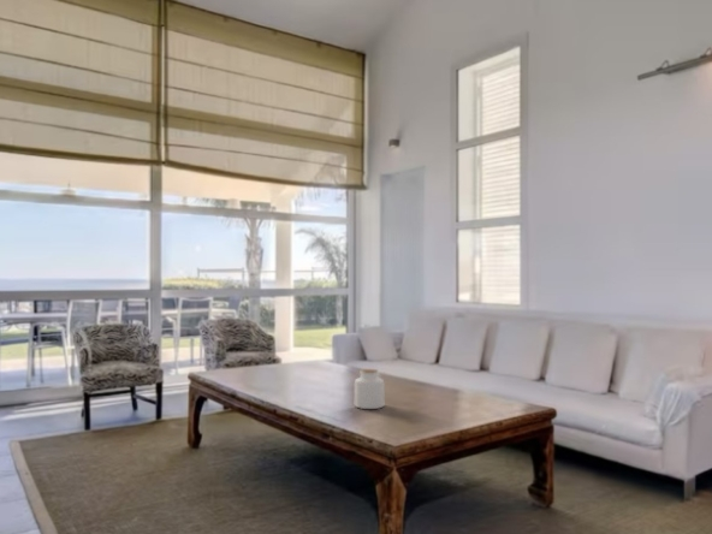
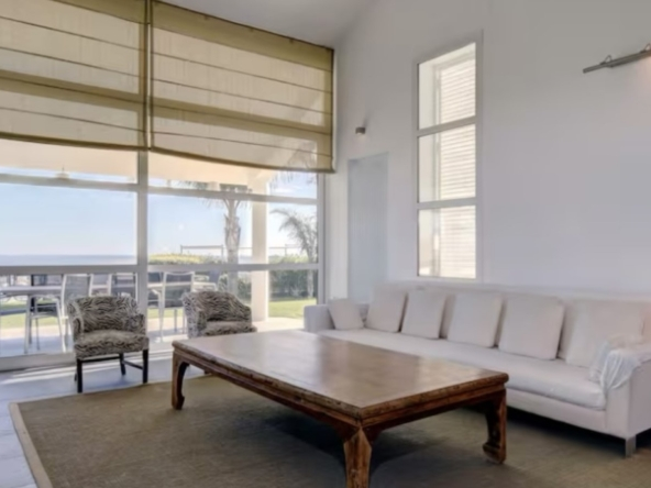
- jar [354,368,385,410]
